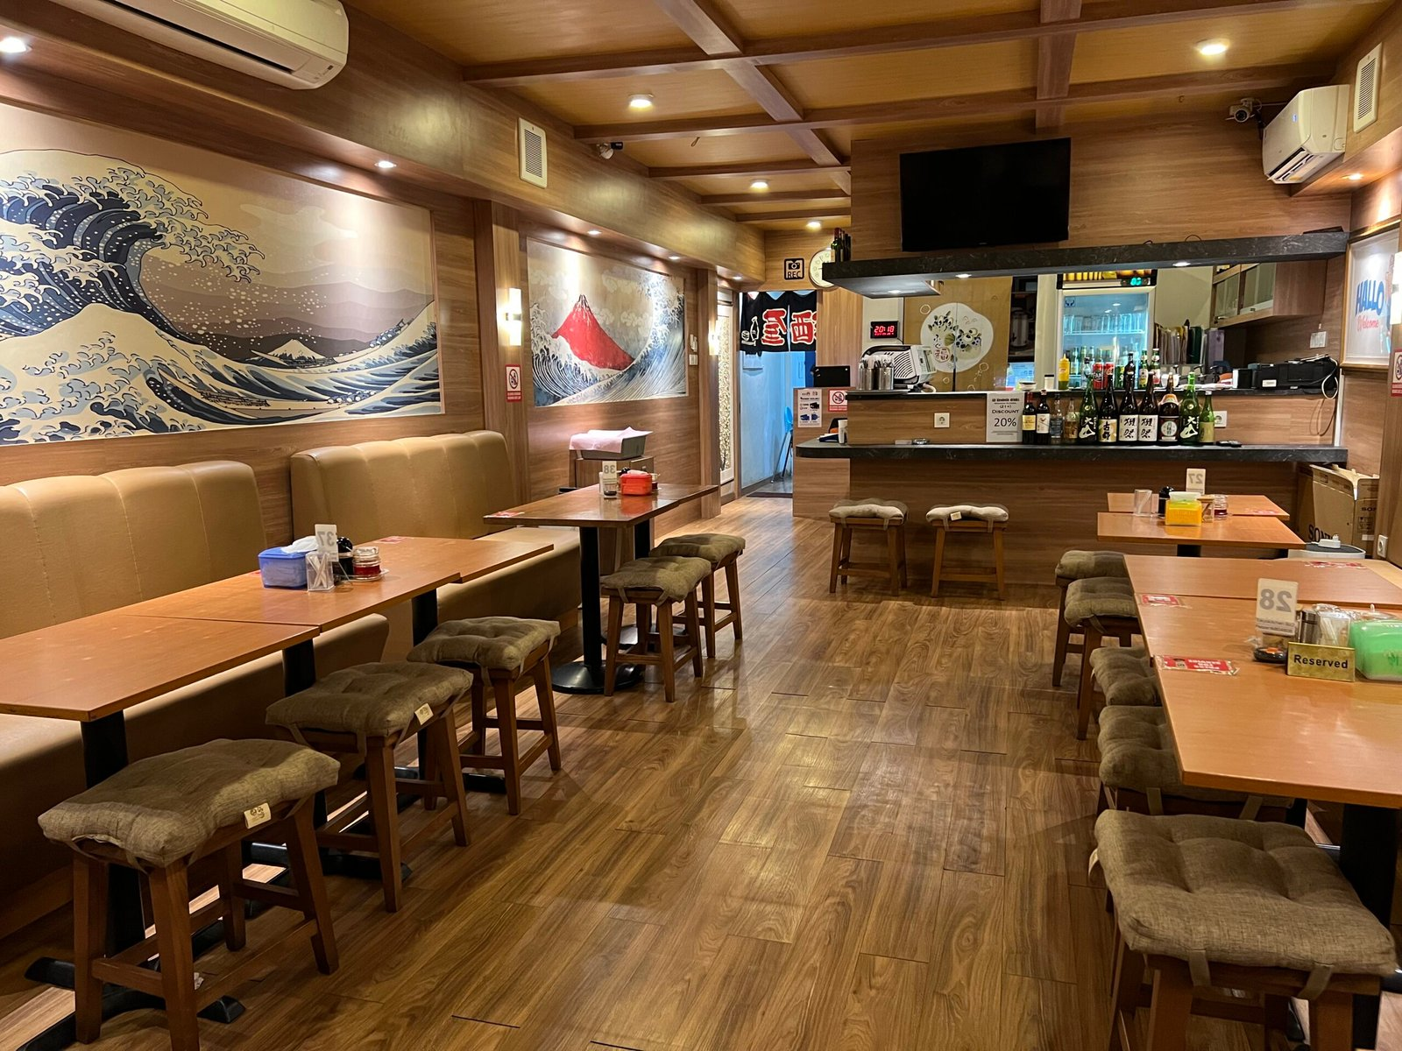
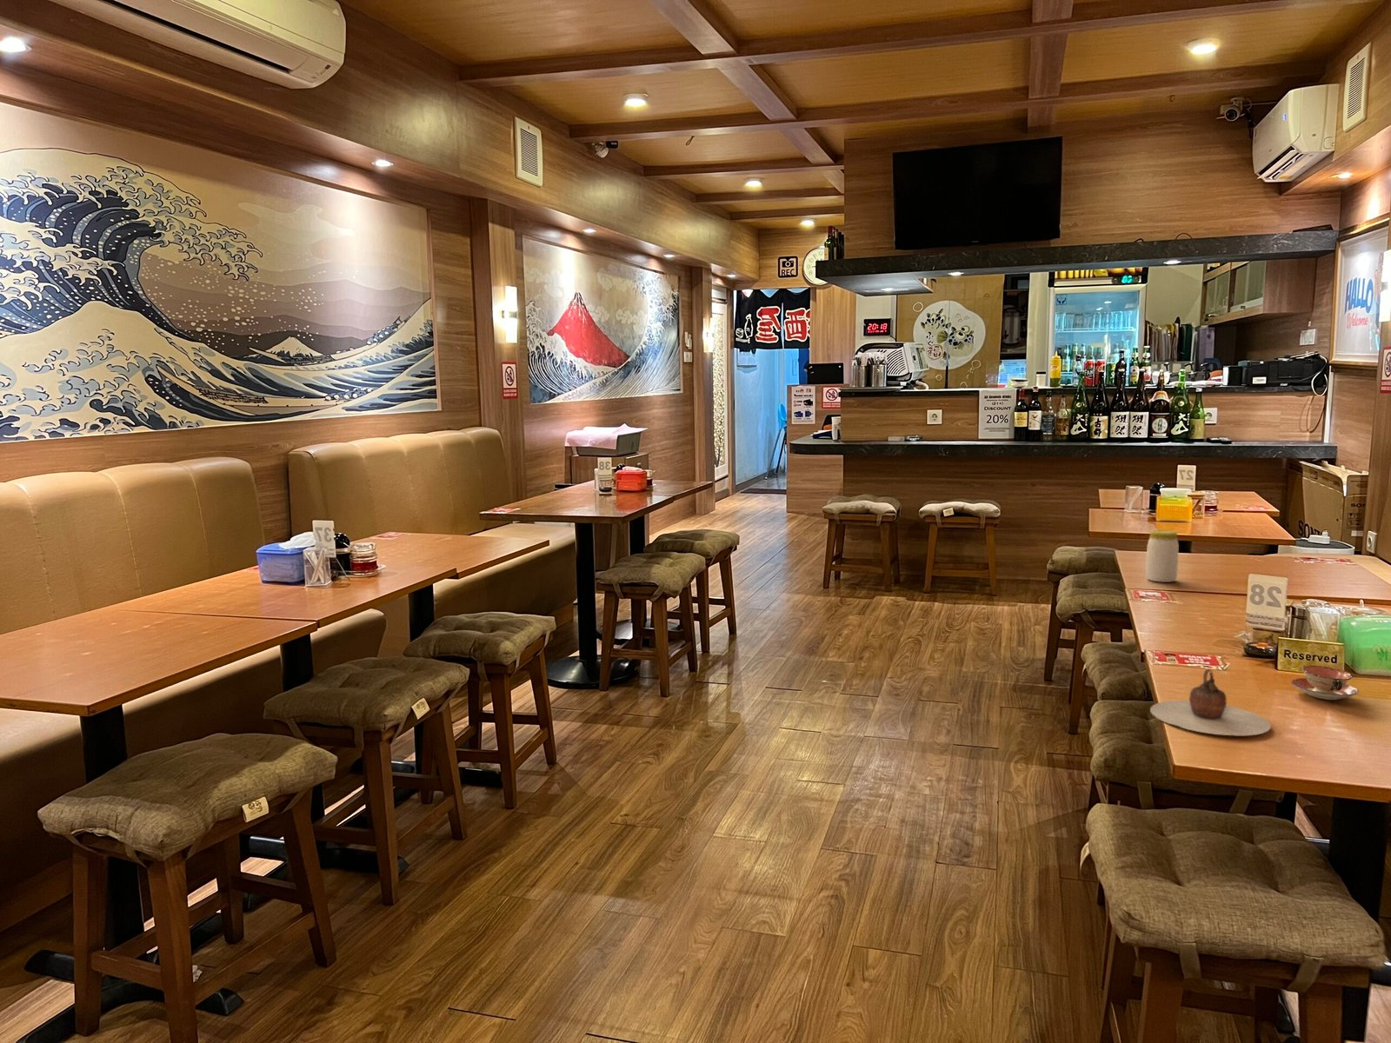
+ teapot [1149,668,1272,736]
+ jar [1145,528,1180,583]
+ teacup [1289,665,1359,700]
